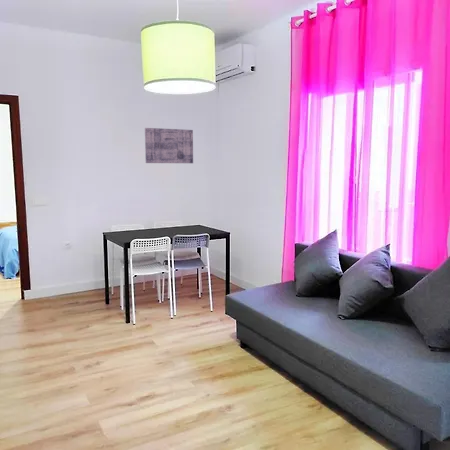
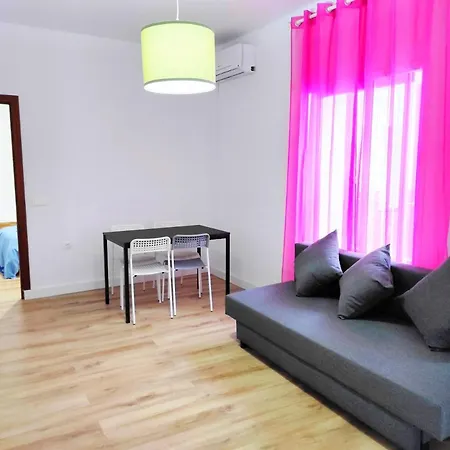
- wall art [144,127,194,164]
